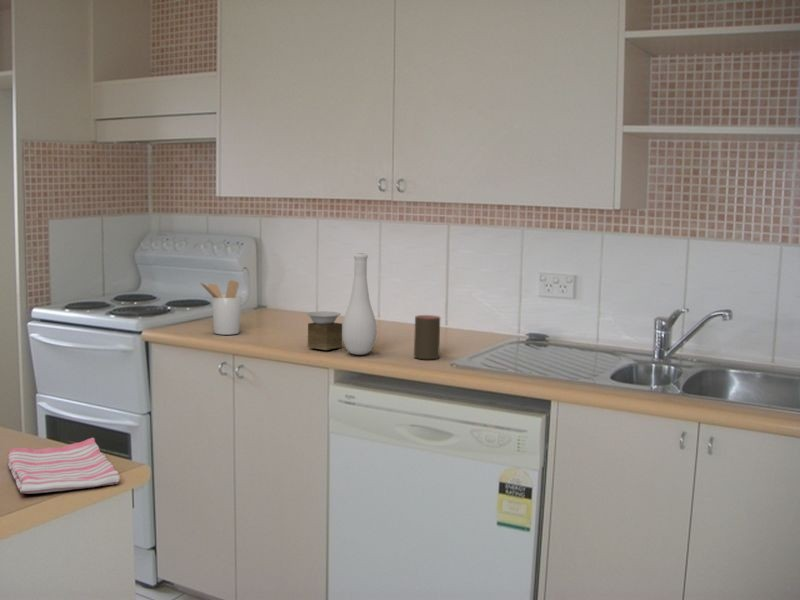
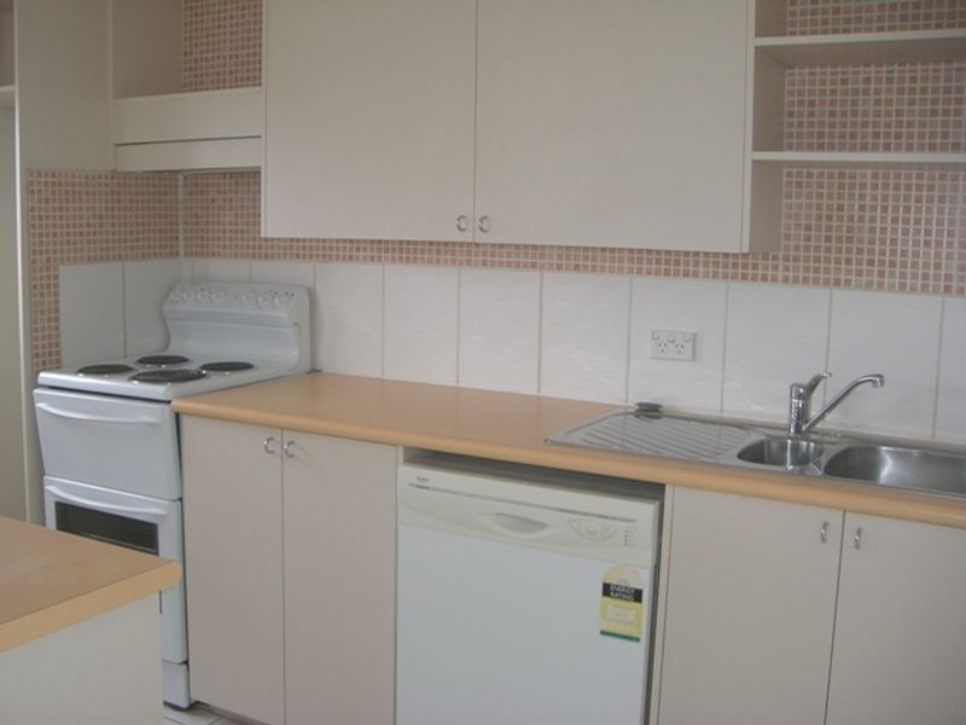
- dish towel [6,437,120,494]
- cup [413,314,441,360]
- utensil holder [198,279,243,336]
- vase [306,252,378,356]
